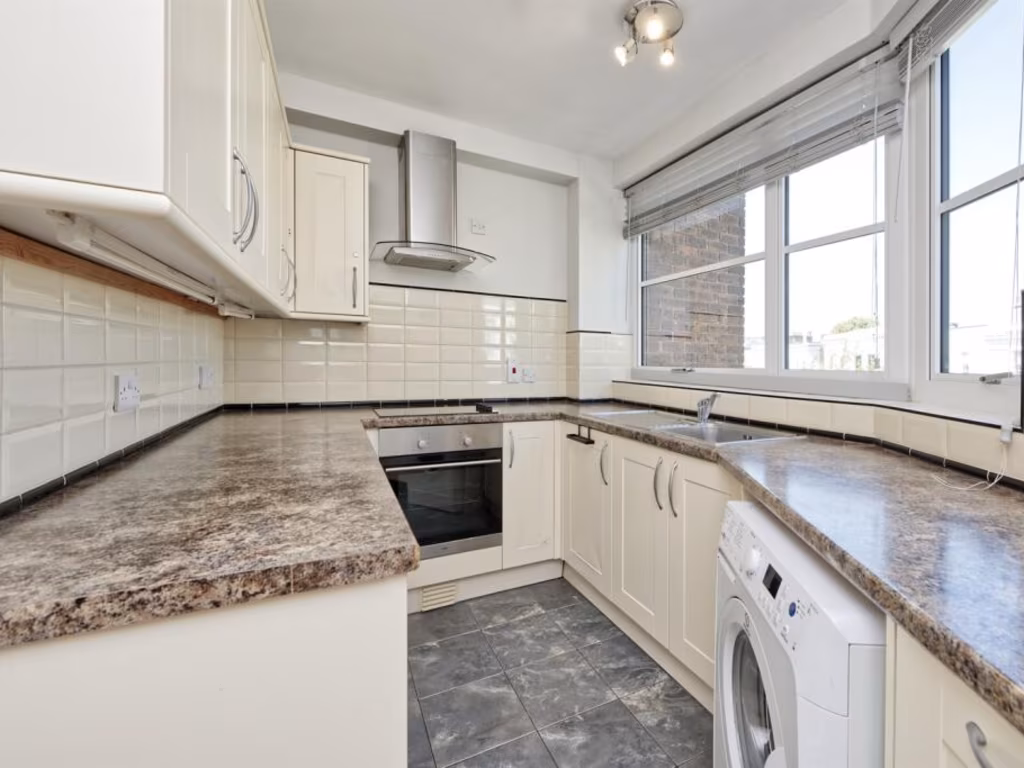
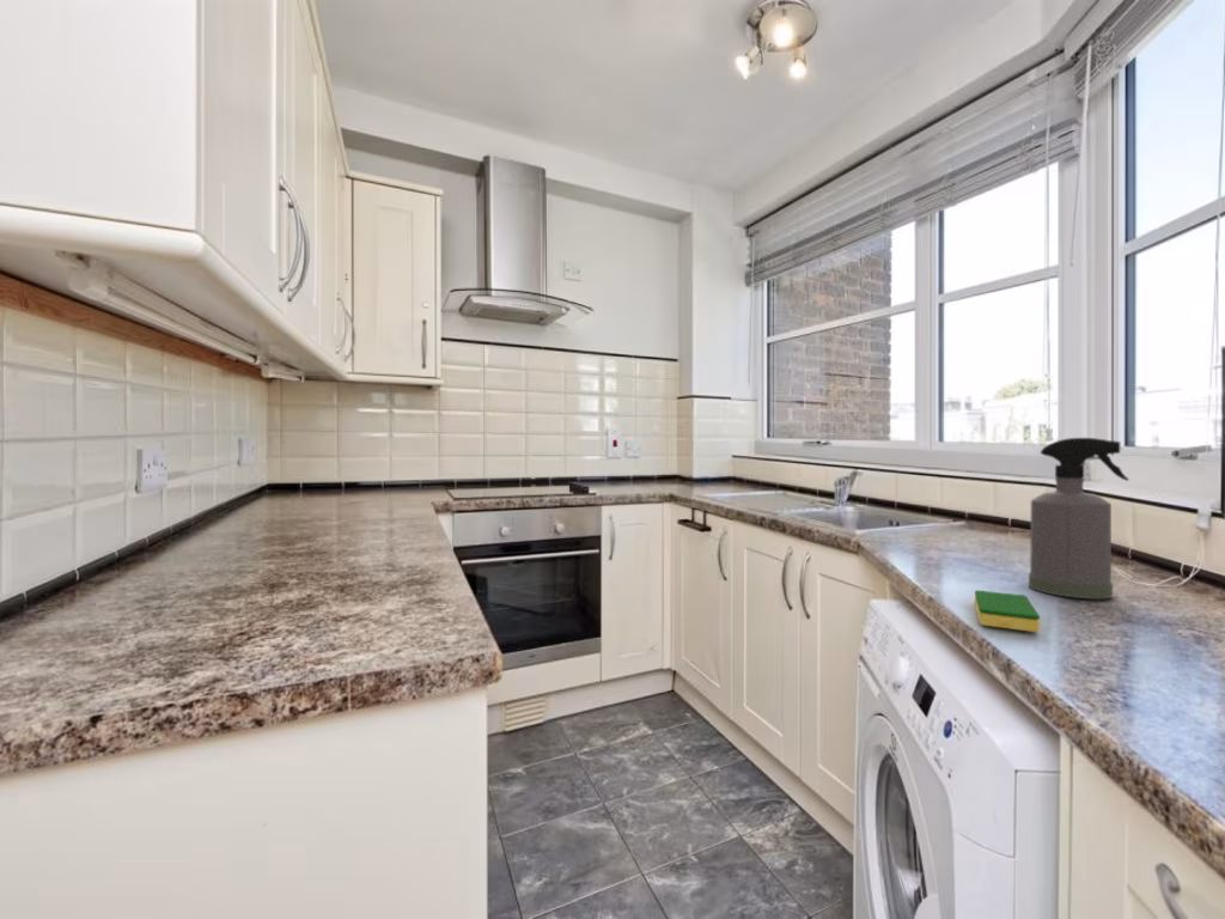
+ spray bottle [1028,437,1130,600]
+ dish sponge [974,589,1041,633]
